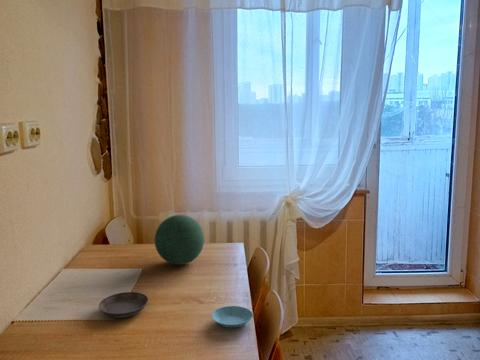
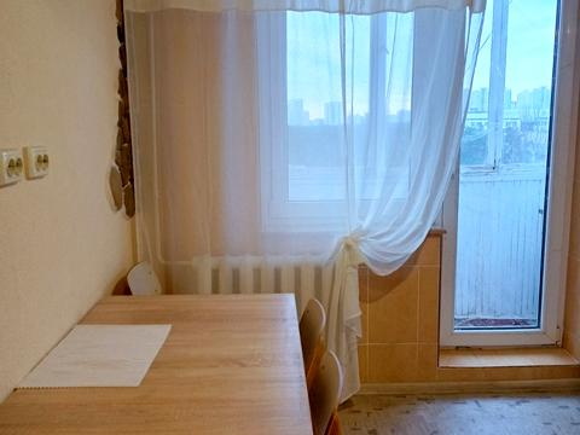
- decorative orb [154,214,205,266]
- saucer [98,291,149,319]
- saucer [211,305,254,329]
